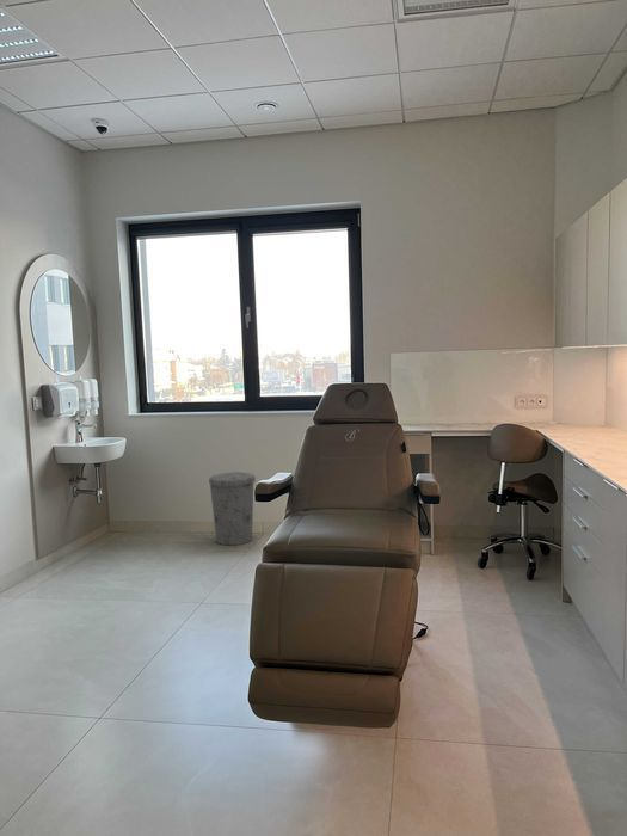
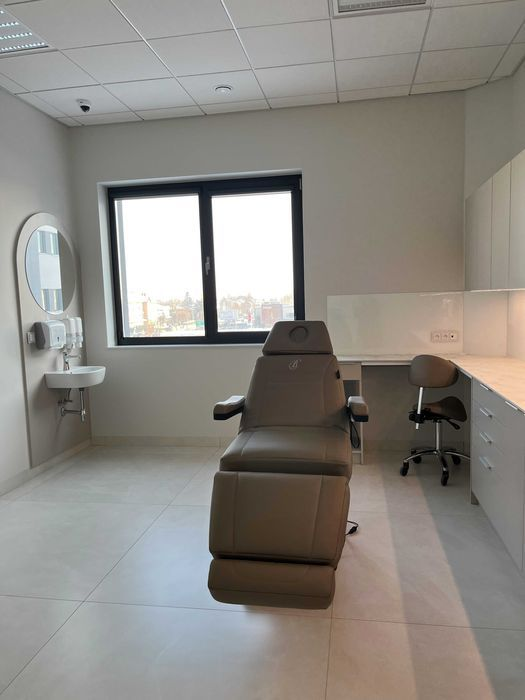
- trash can [208,471,257,546]
